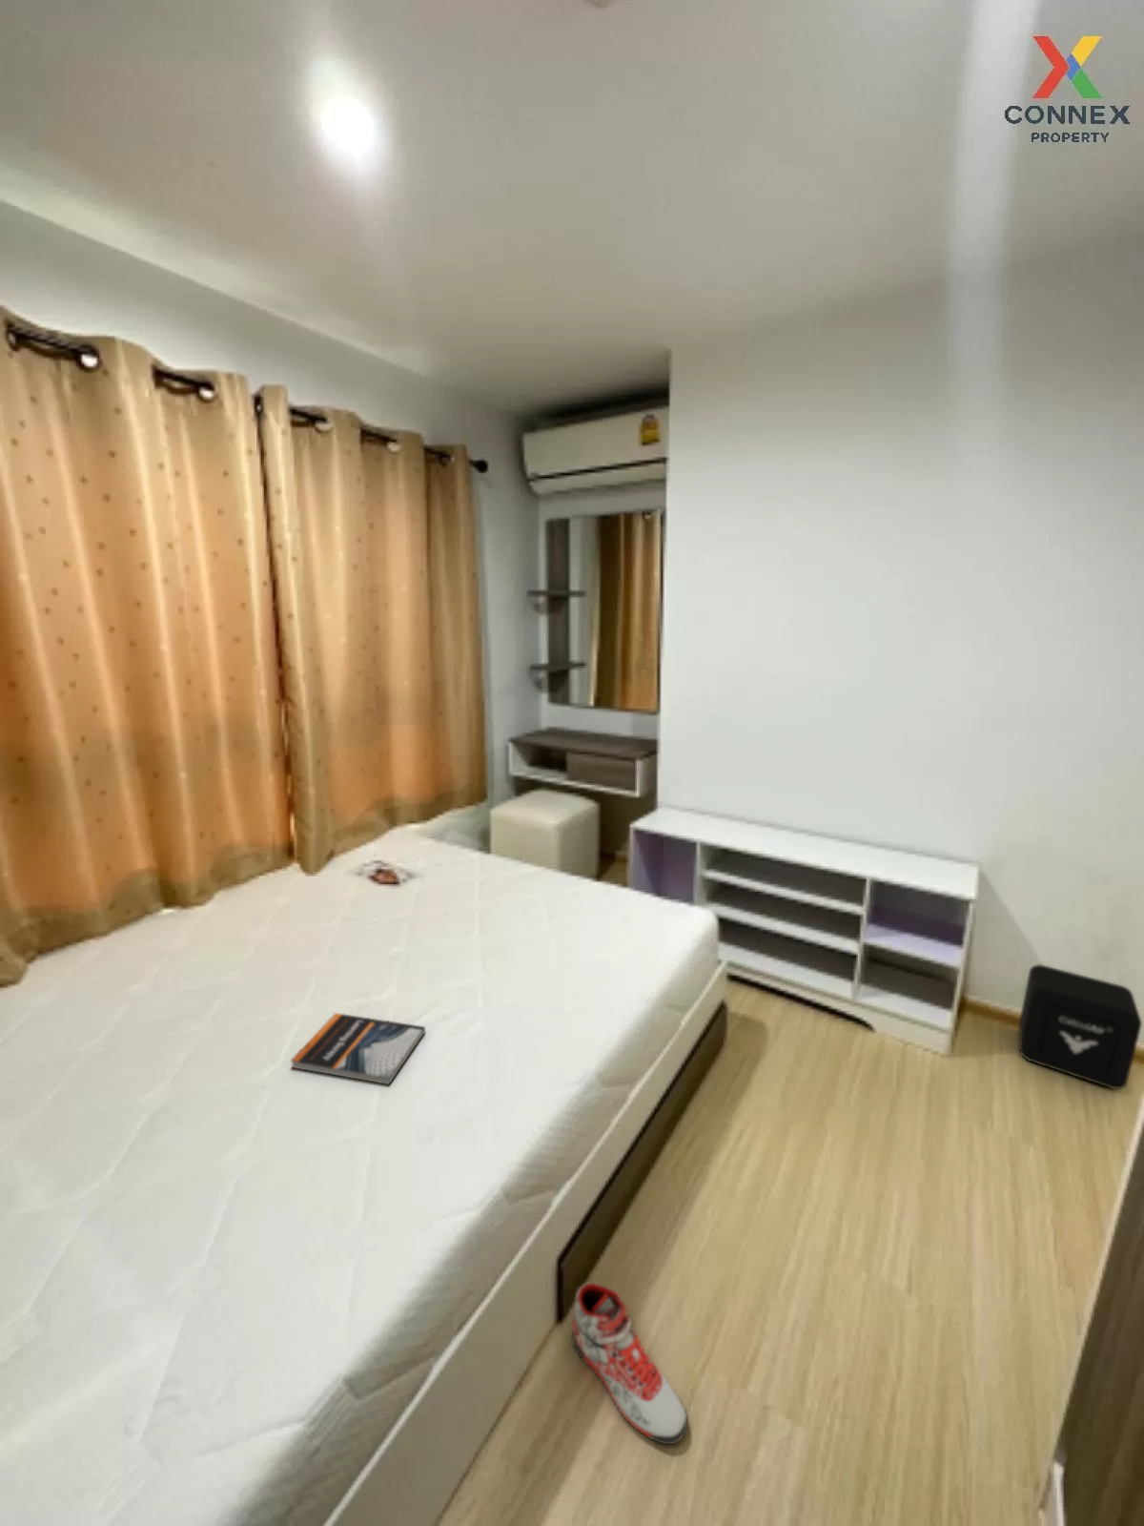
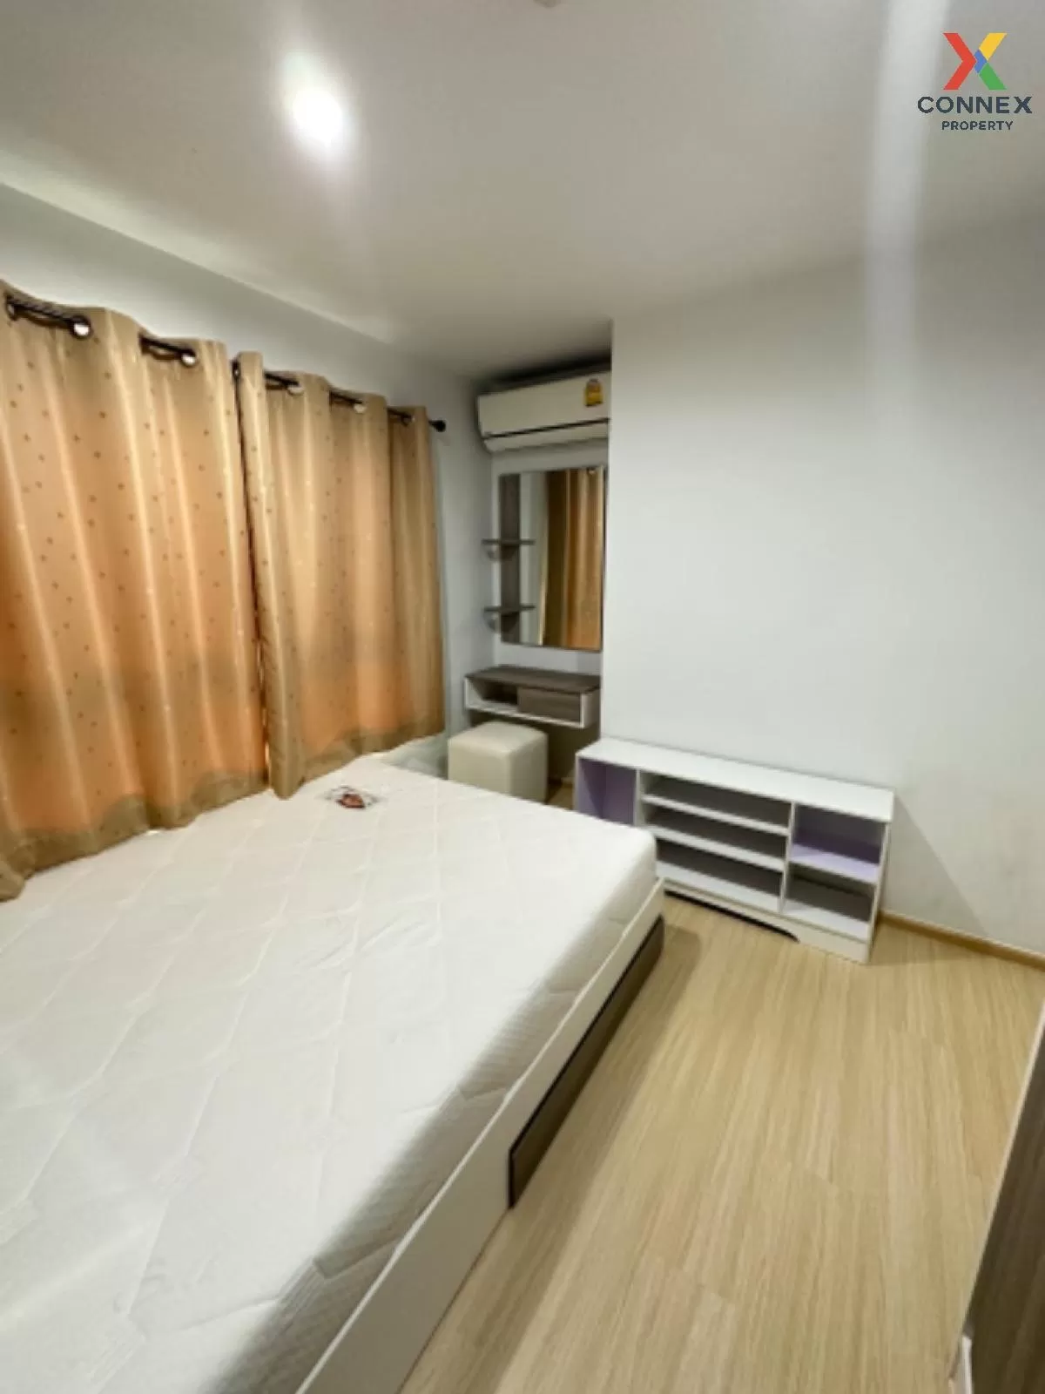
- sneaker [571,1282,690,1445]
- air purifier [1018,964,1143,1090]
- book [290,1012,427,1085]
